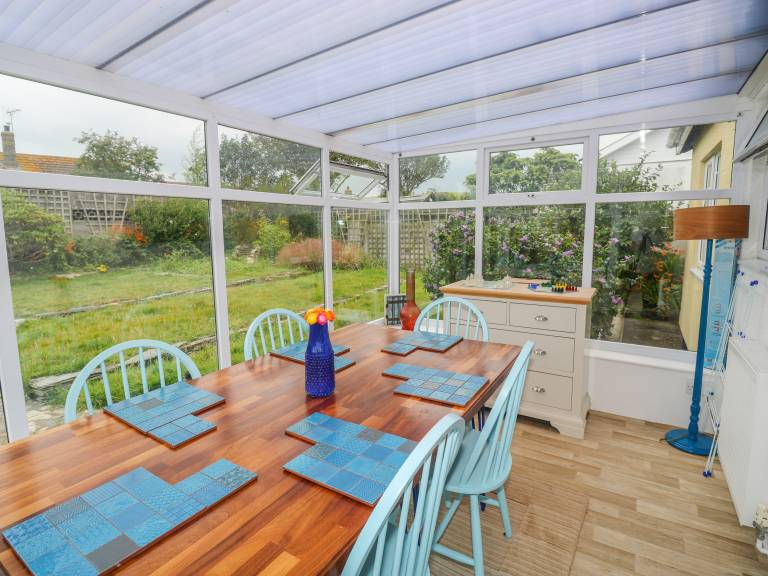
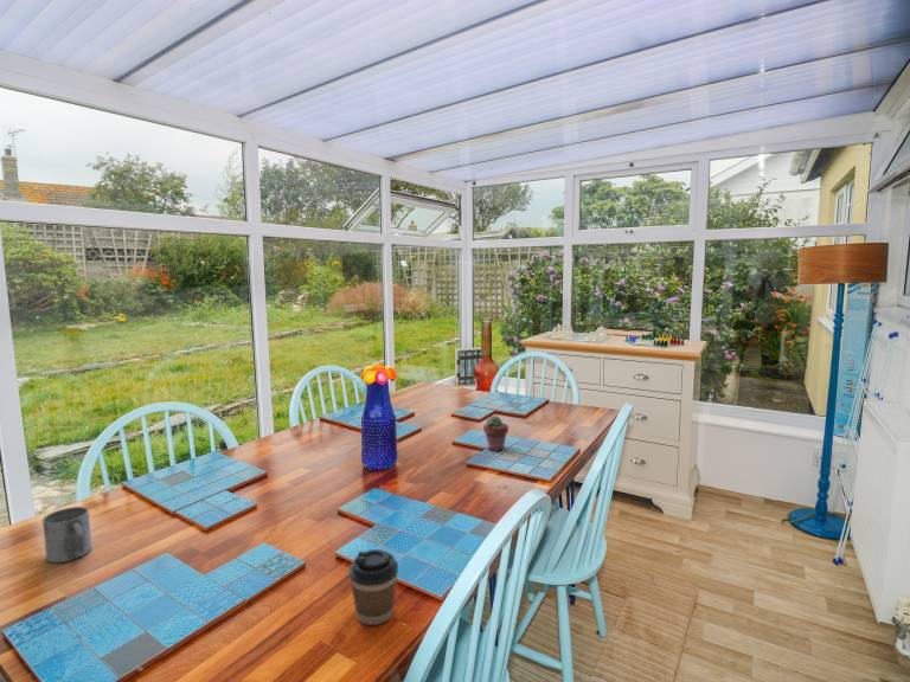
+ potted succulent [482,414,510,452]
+ mug [41,506,92,564]
+ coffee cup [348,548,399,626]
